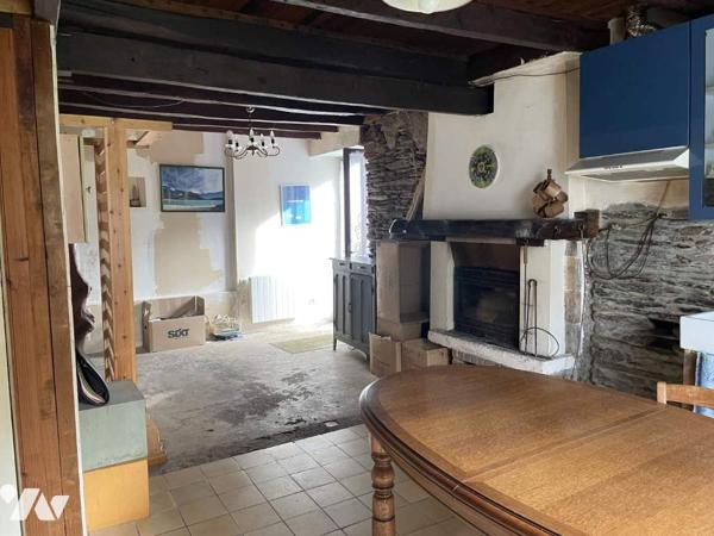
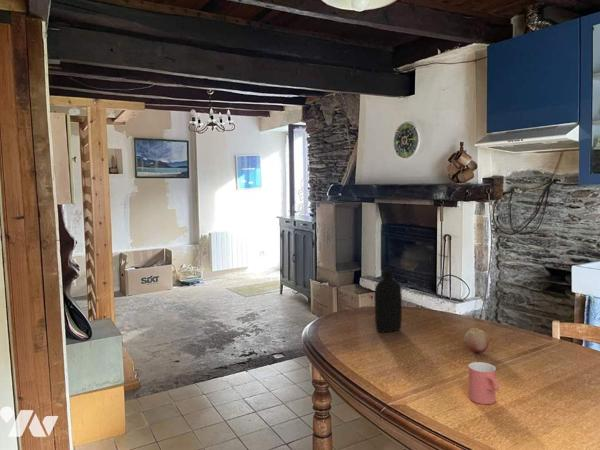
+ bottle [374,268,403,333]
+ fruit [464,327,490,354]
+ cup [468,361,500,405]
